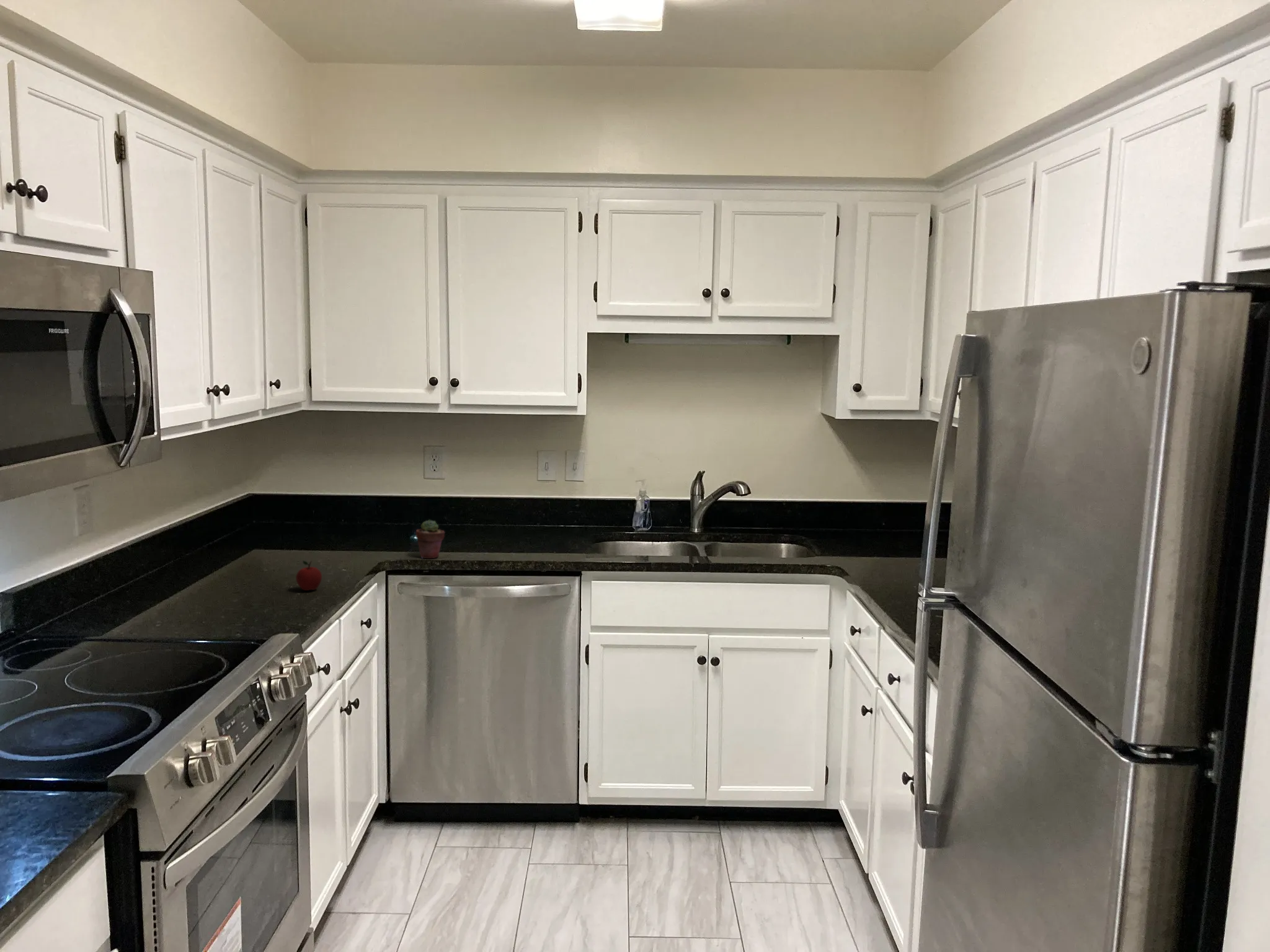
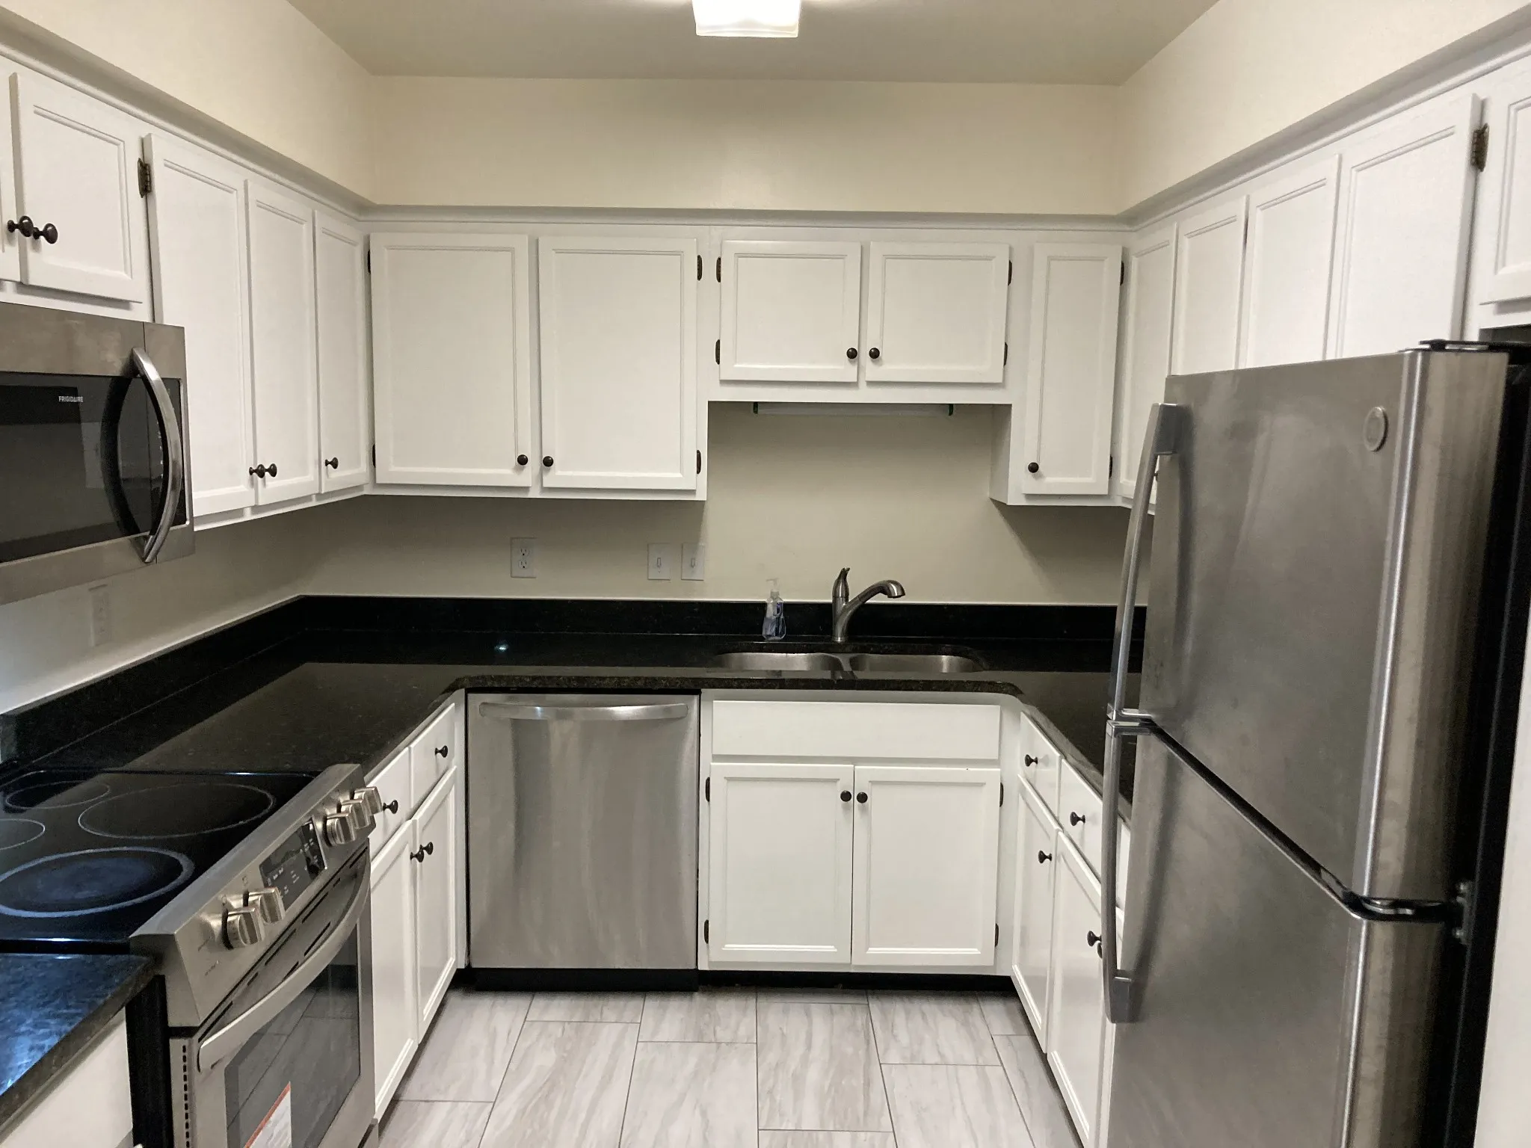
- apple [295,560,322,591]
- potted succulent [415,519,446,559]
